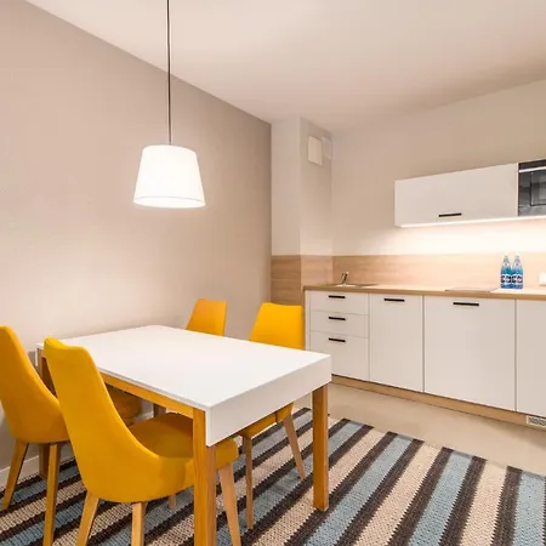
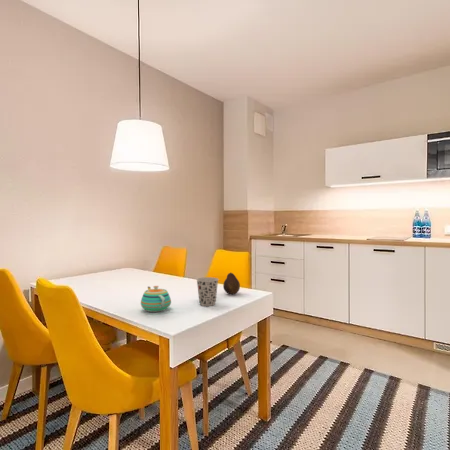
+ fruit [222,271,241,295]
+ cup [195,276,220,307]
+ teapot [140,285,172,313]
